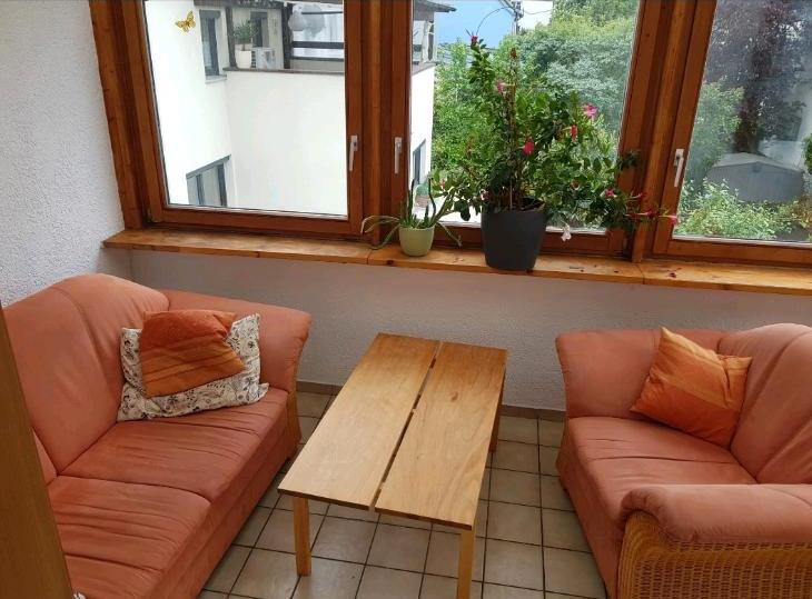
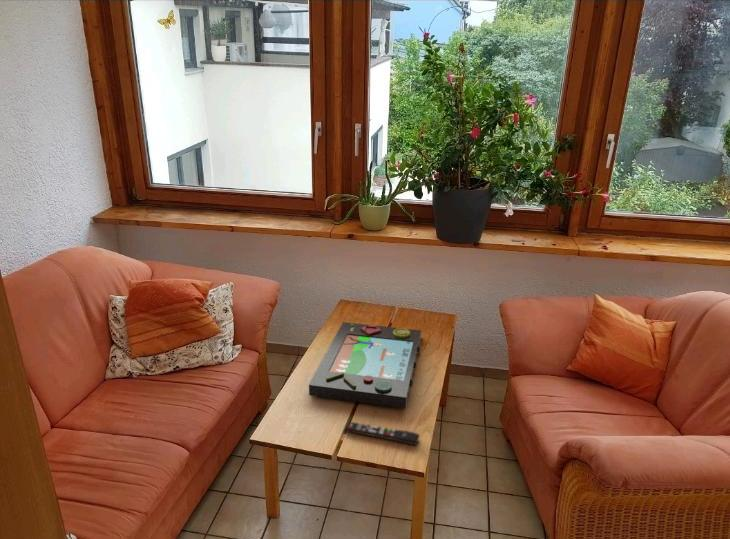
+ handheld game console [308,321,422,409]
+ remote control [343,420,420,447]
